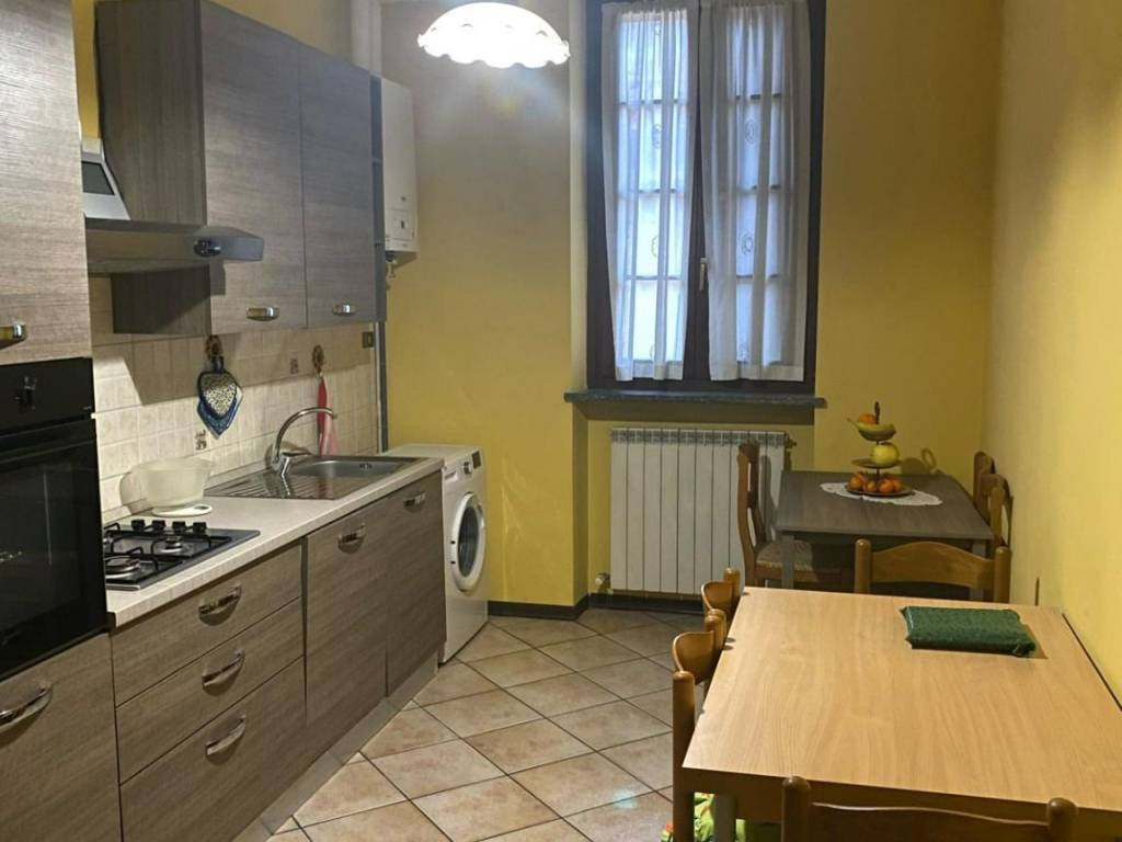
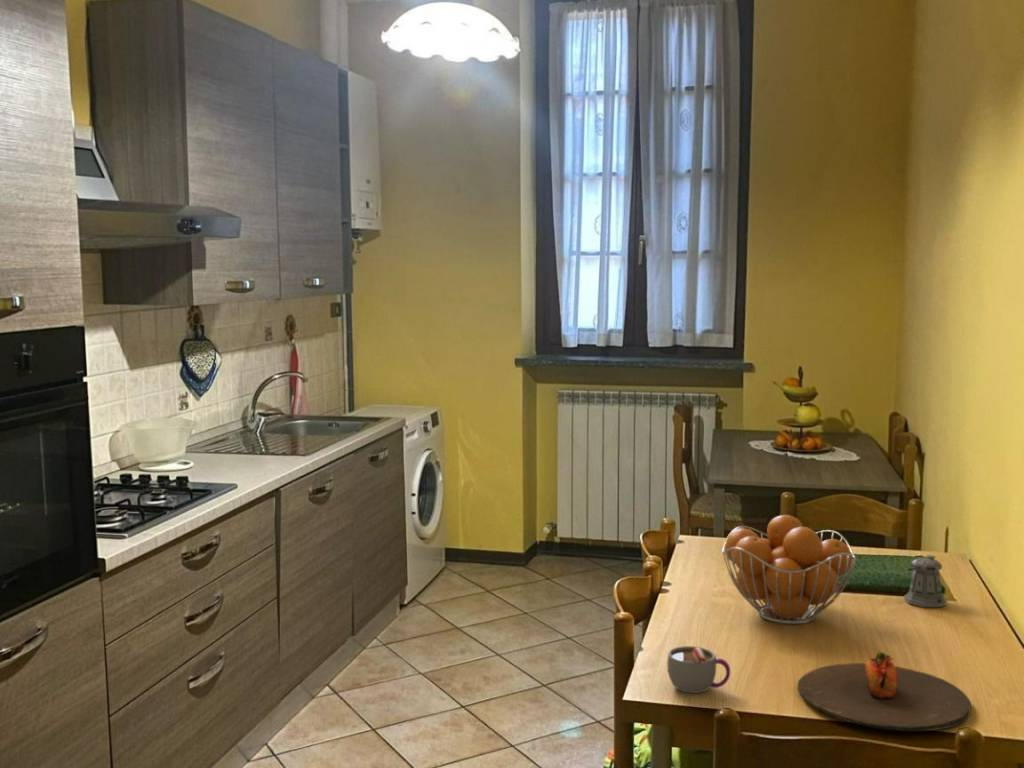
+ plate [796,649,972,733]
+ mug [666,645,731,694]
+ fruit basket [721,514,857,625]
+ pepper shaker [903,554,948,608]
